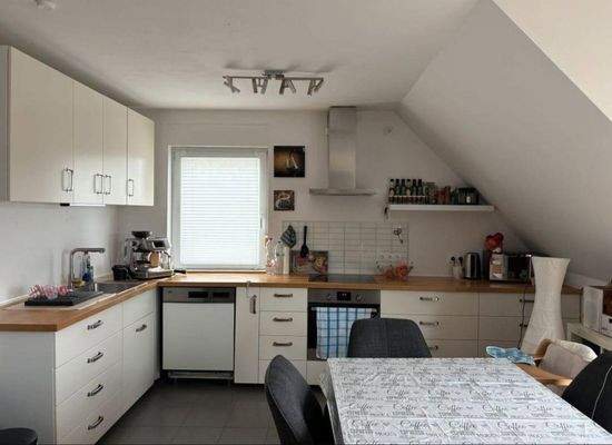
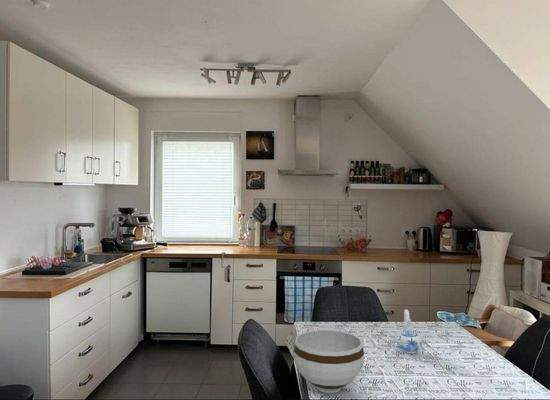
+ ceramic pitcher [396,309,423,355]
+ bowl [293,329,365,394]
